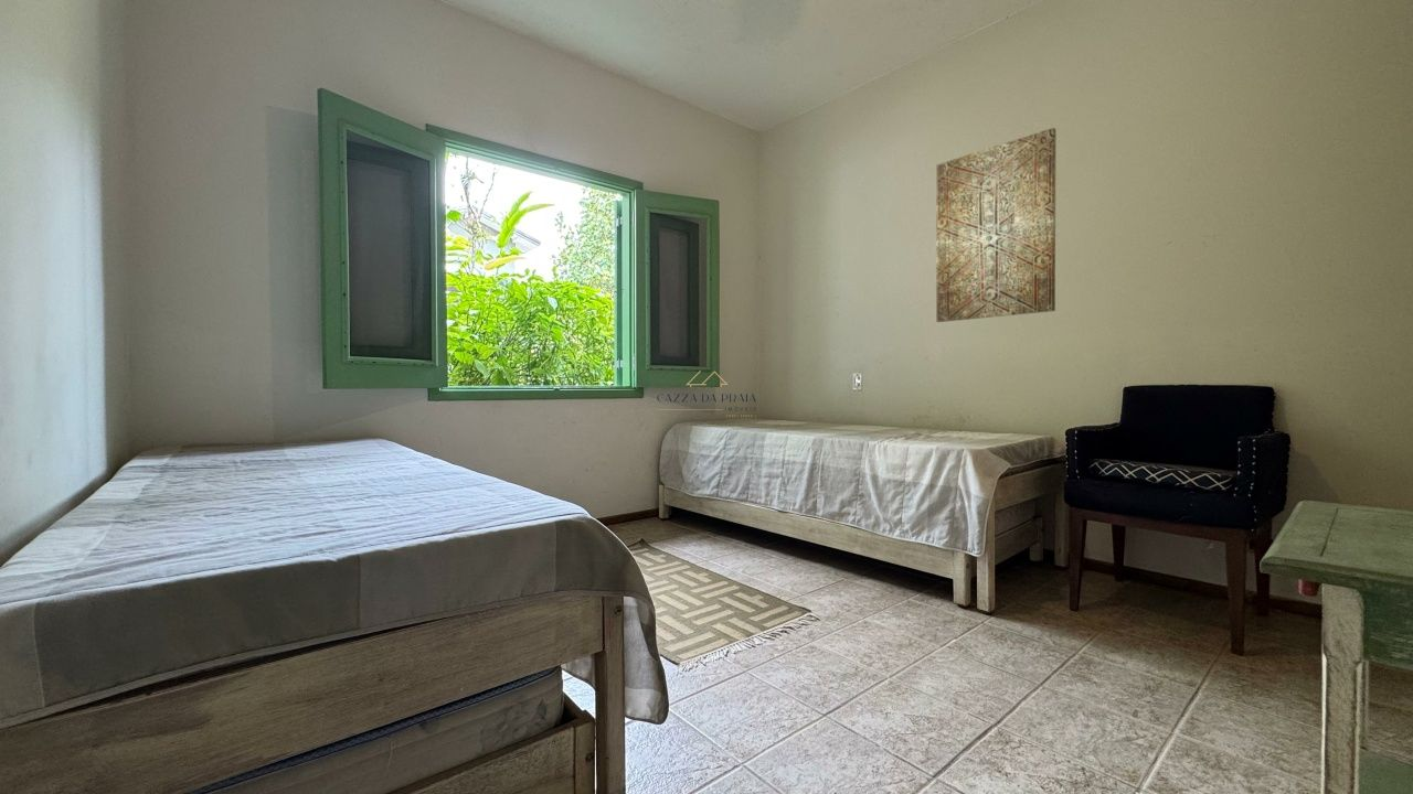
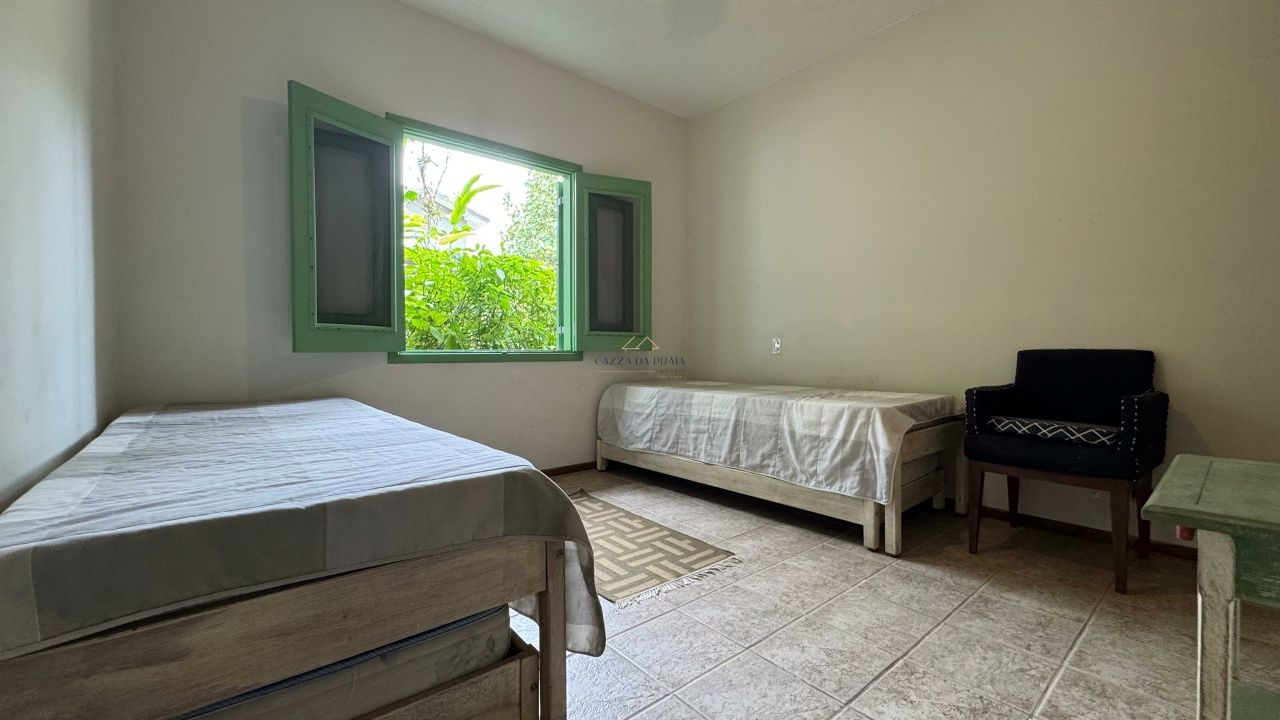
- wall art [936,127,1056,323]
